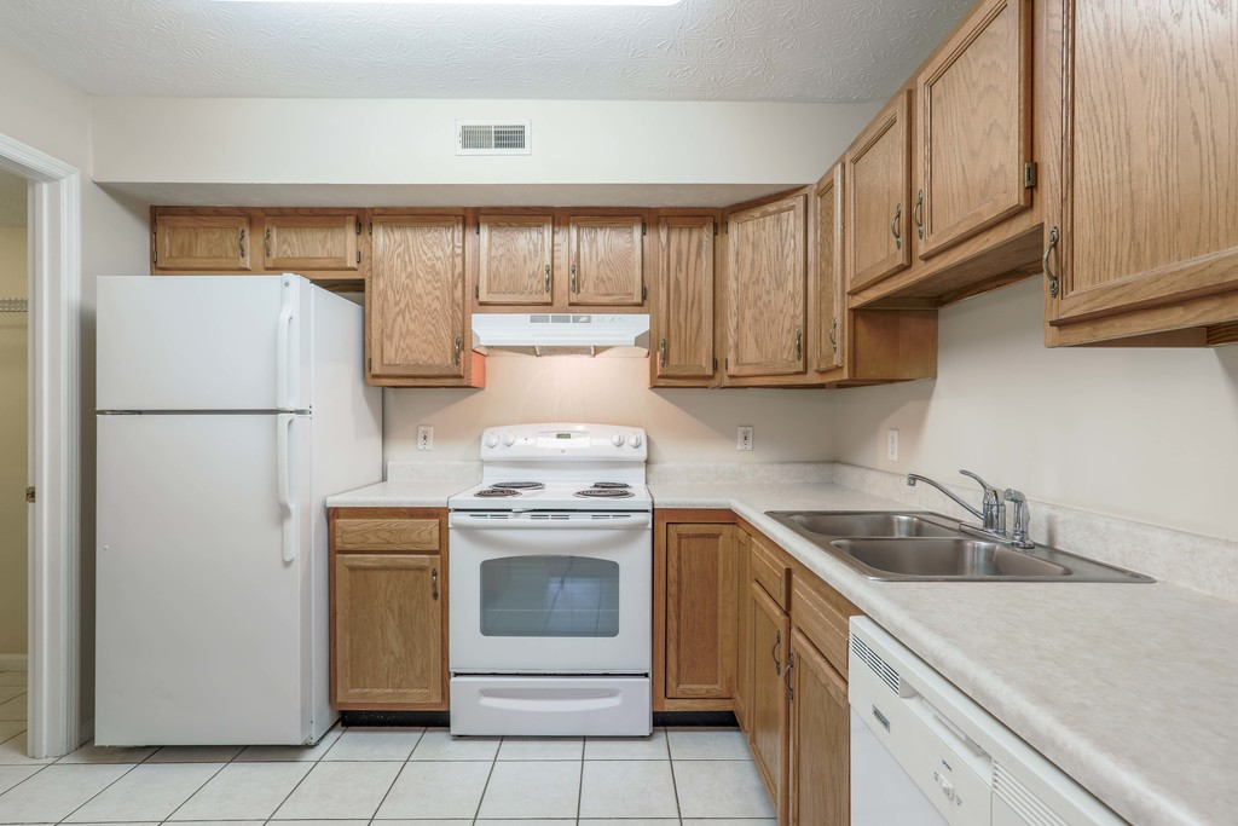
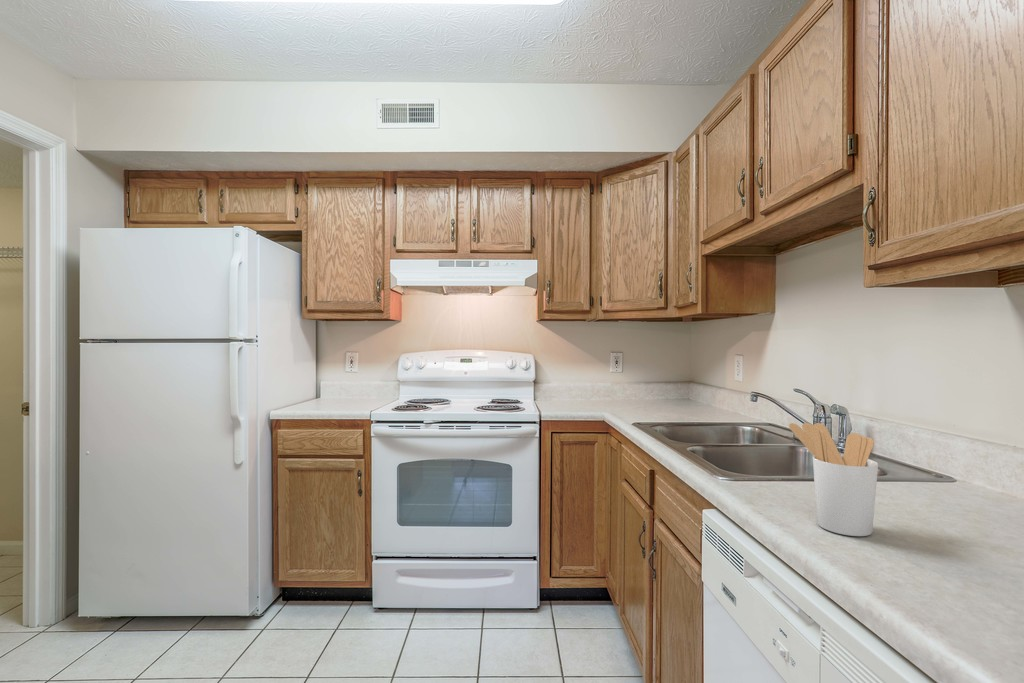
+ utensil holder [788,422,879,537]
